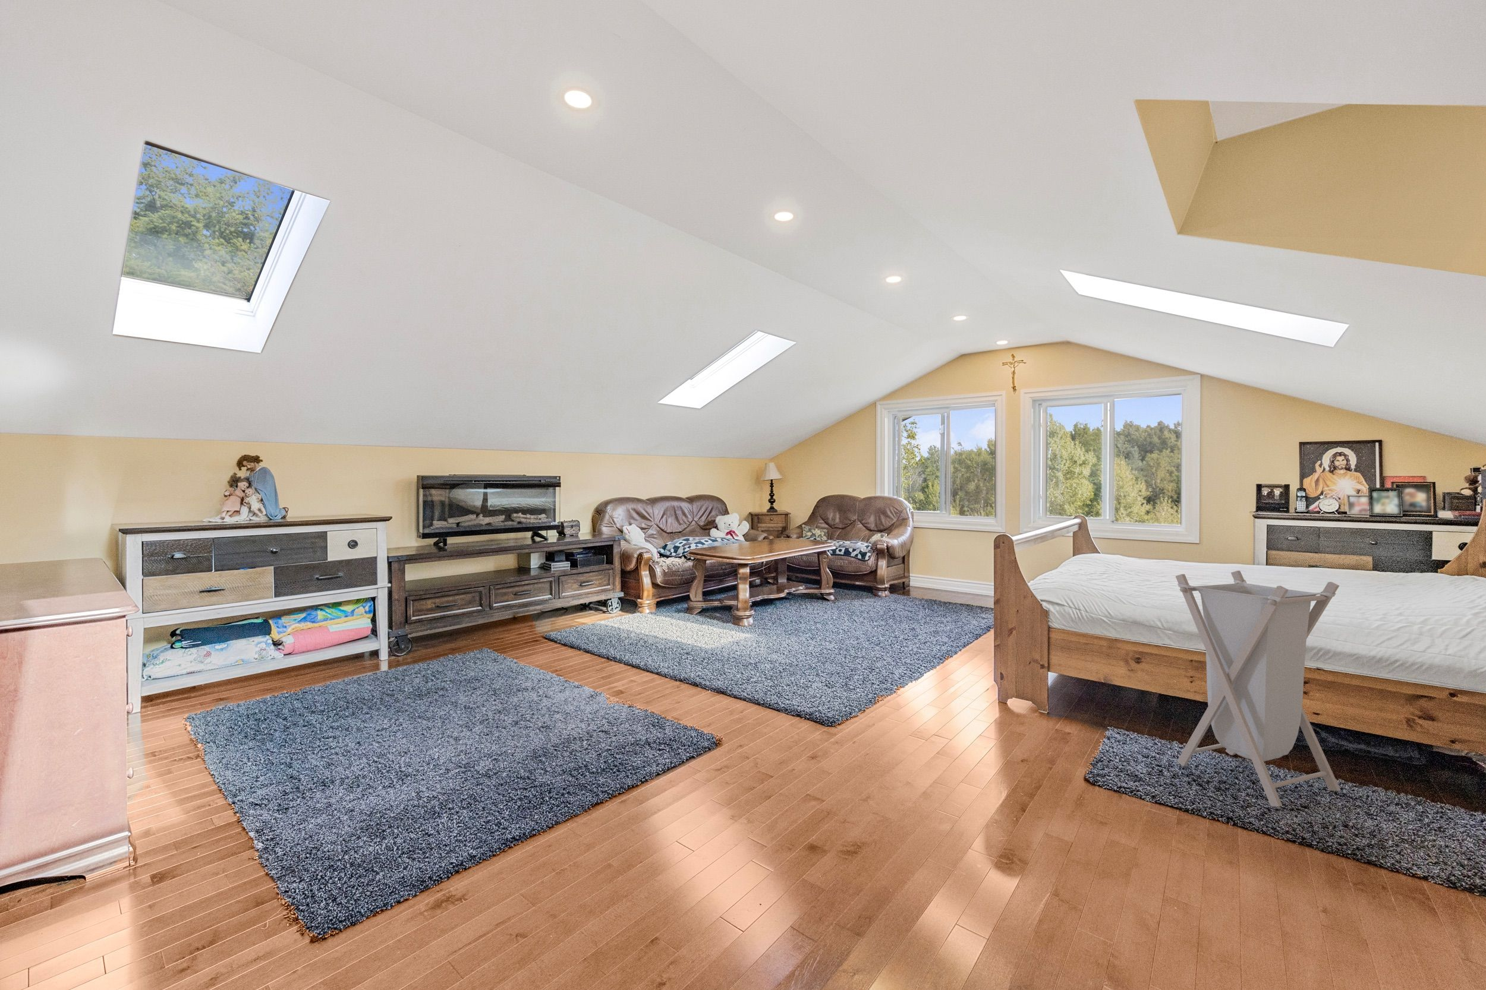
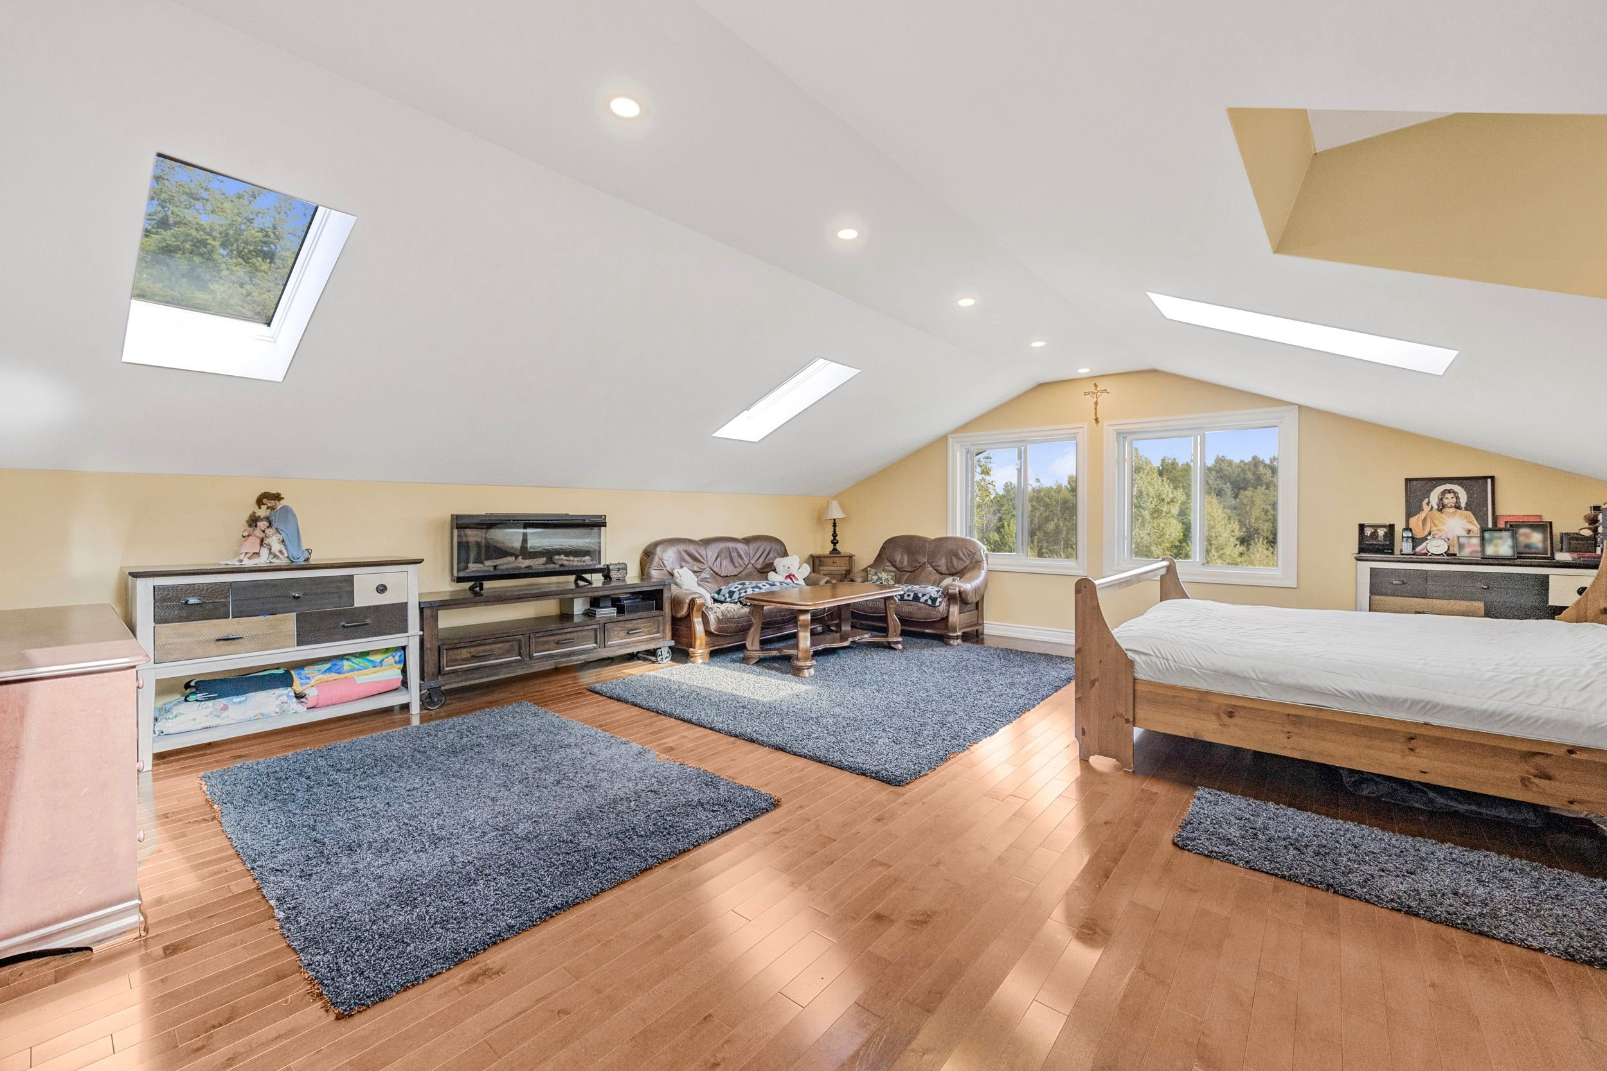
- laundry hamper [1175,570,1341,807]
